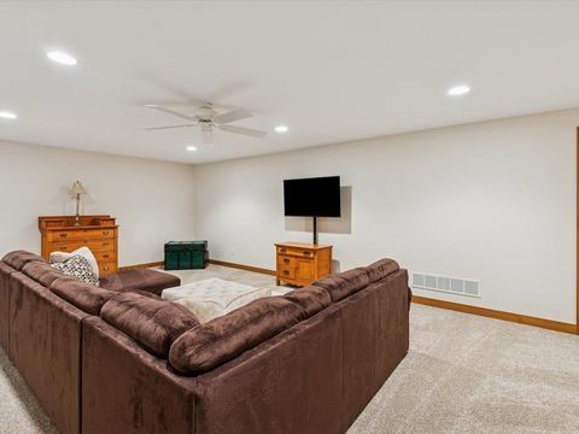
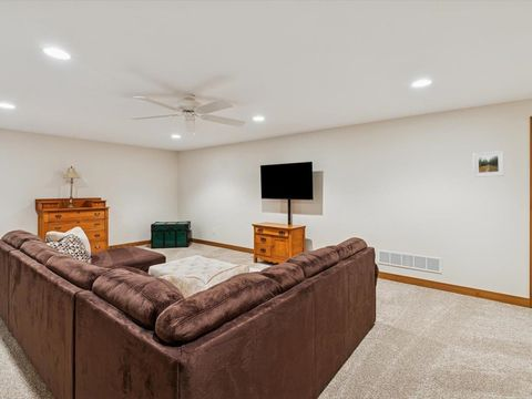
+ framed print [472,150,505,178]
